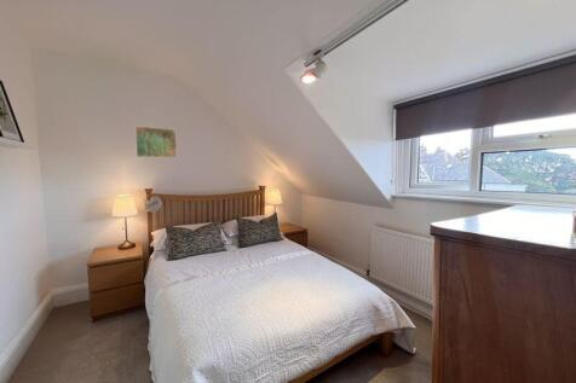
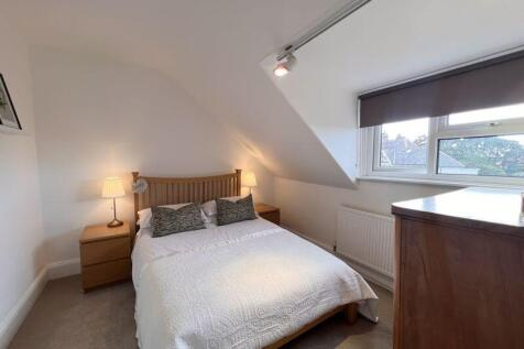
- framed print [134,124,178,159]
